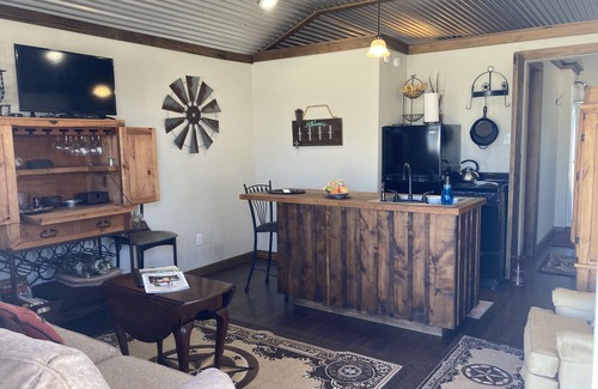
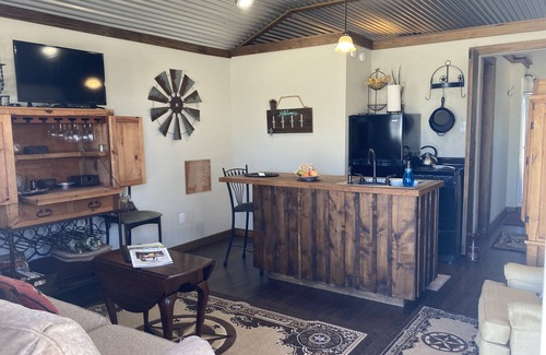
+ wall art [183,158,213,196]
